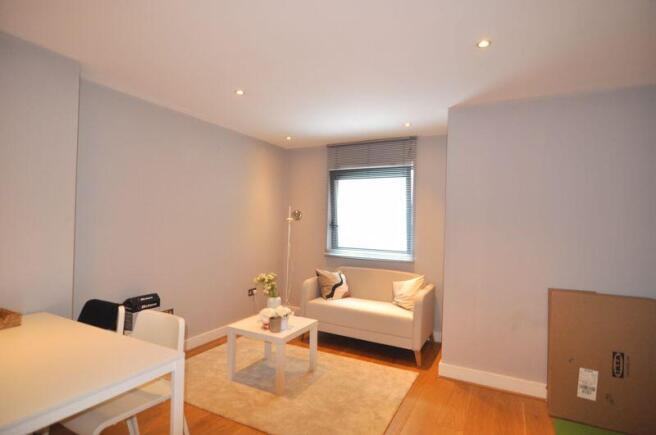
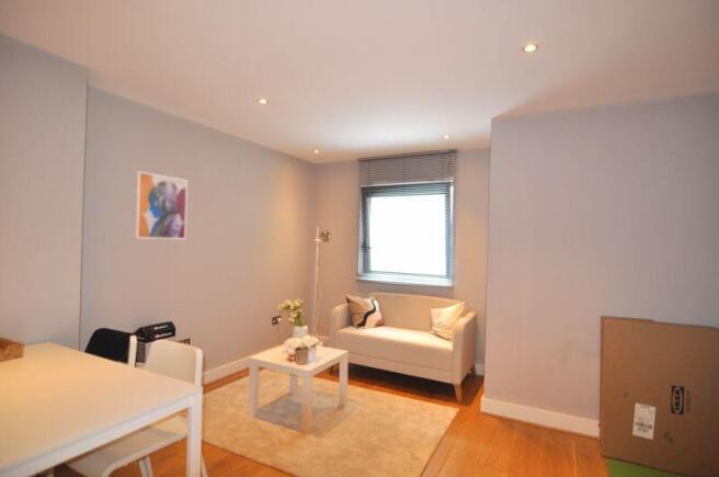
+ wall art [134,170,189,240]
